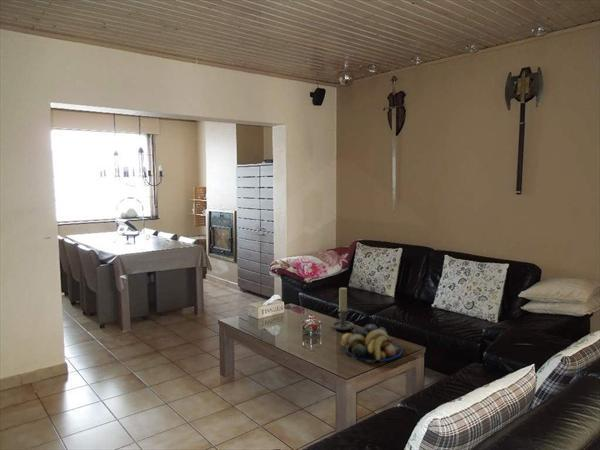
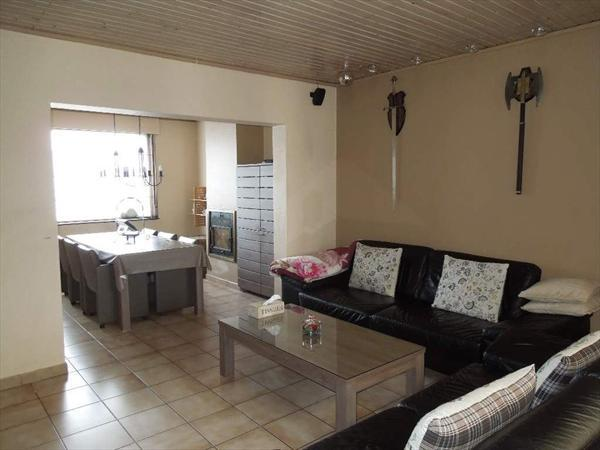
- candle holder [331,287,356,332]
- fruit bowl [340,323,403,363]
